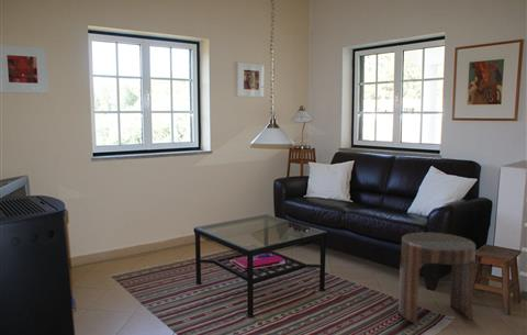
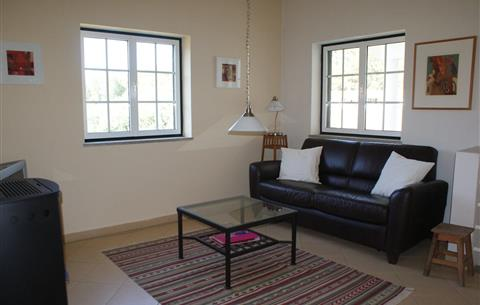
- side table [397,232,476,325]
